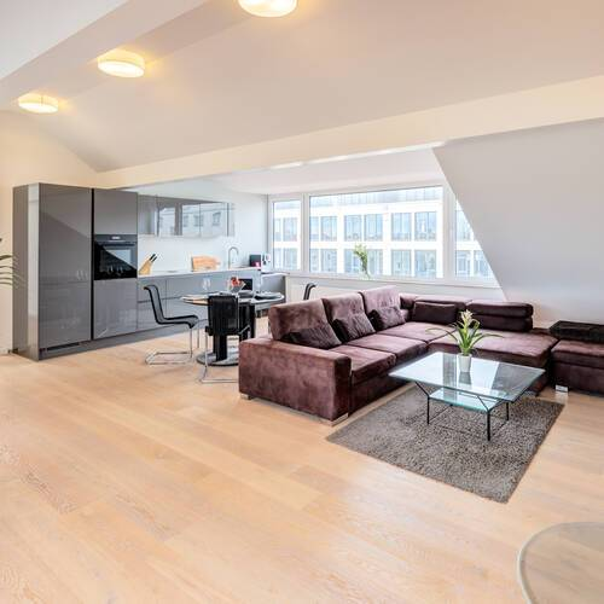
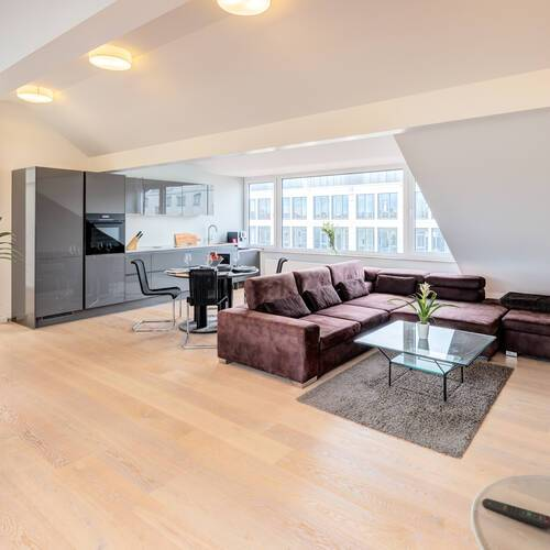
+ remote control [482,497,550,530]
